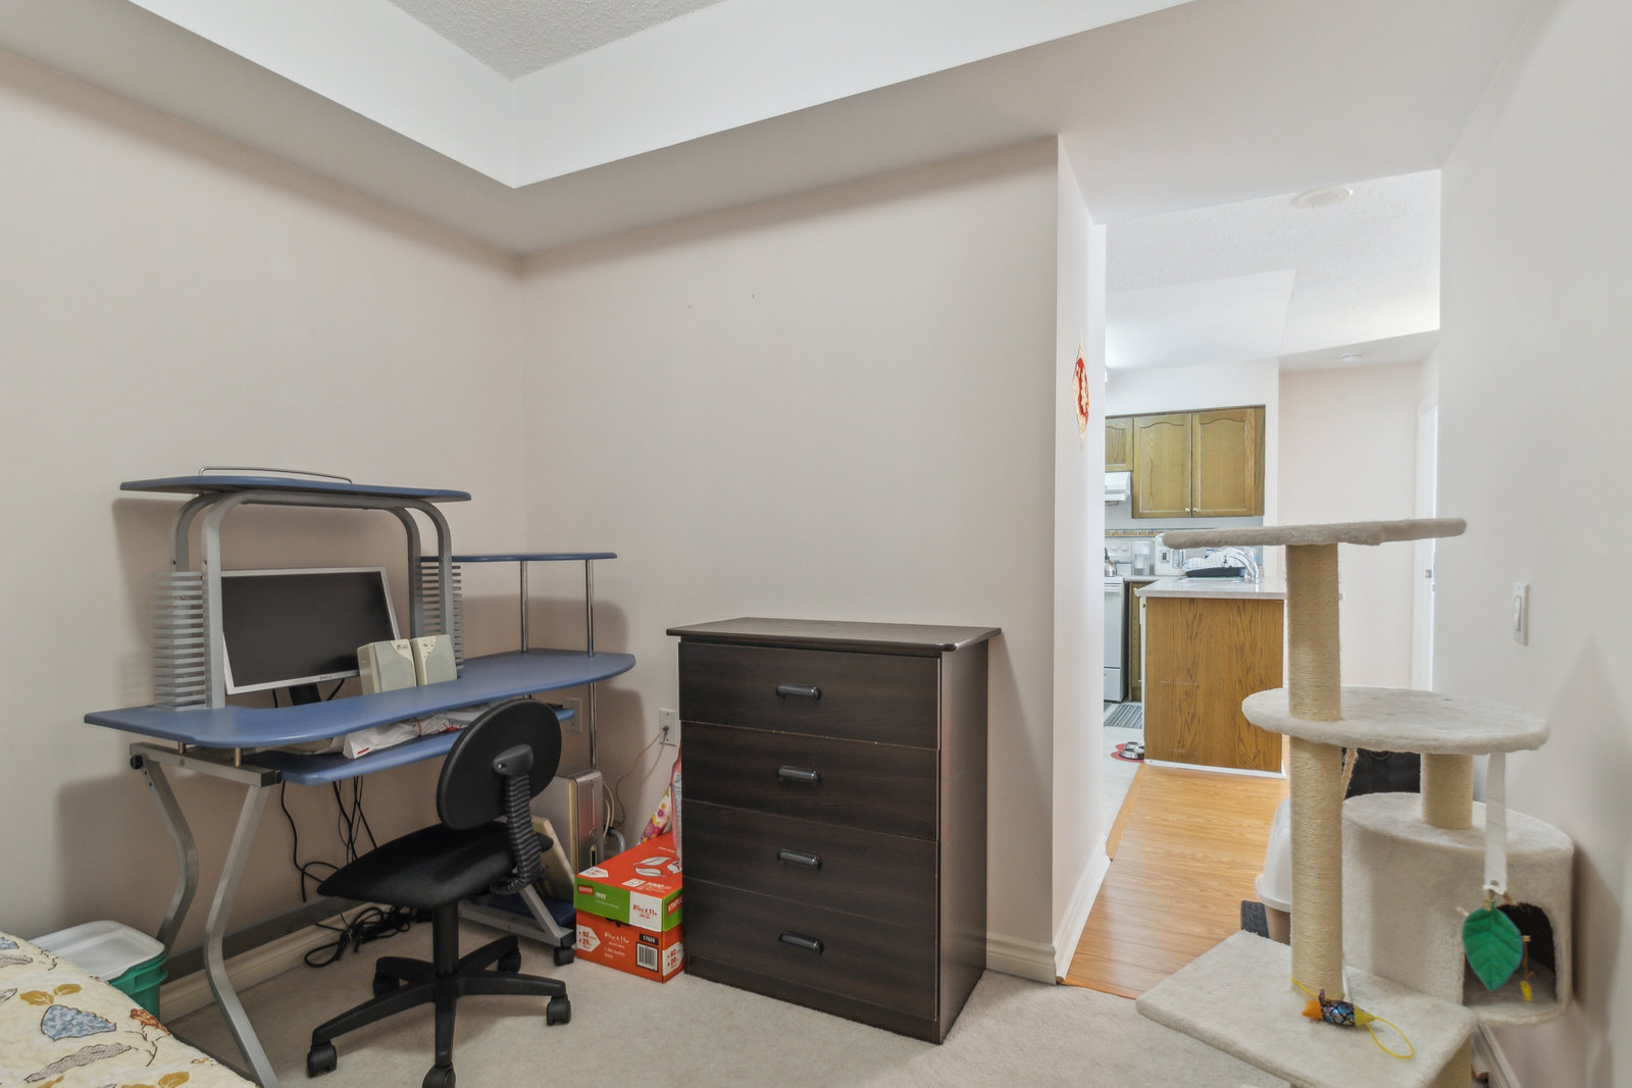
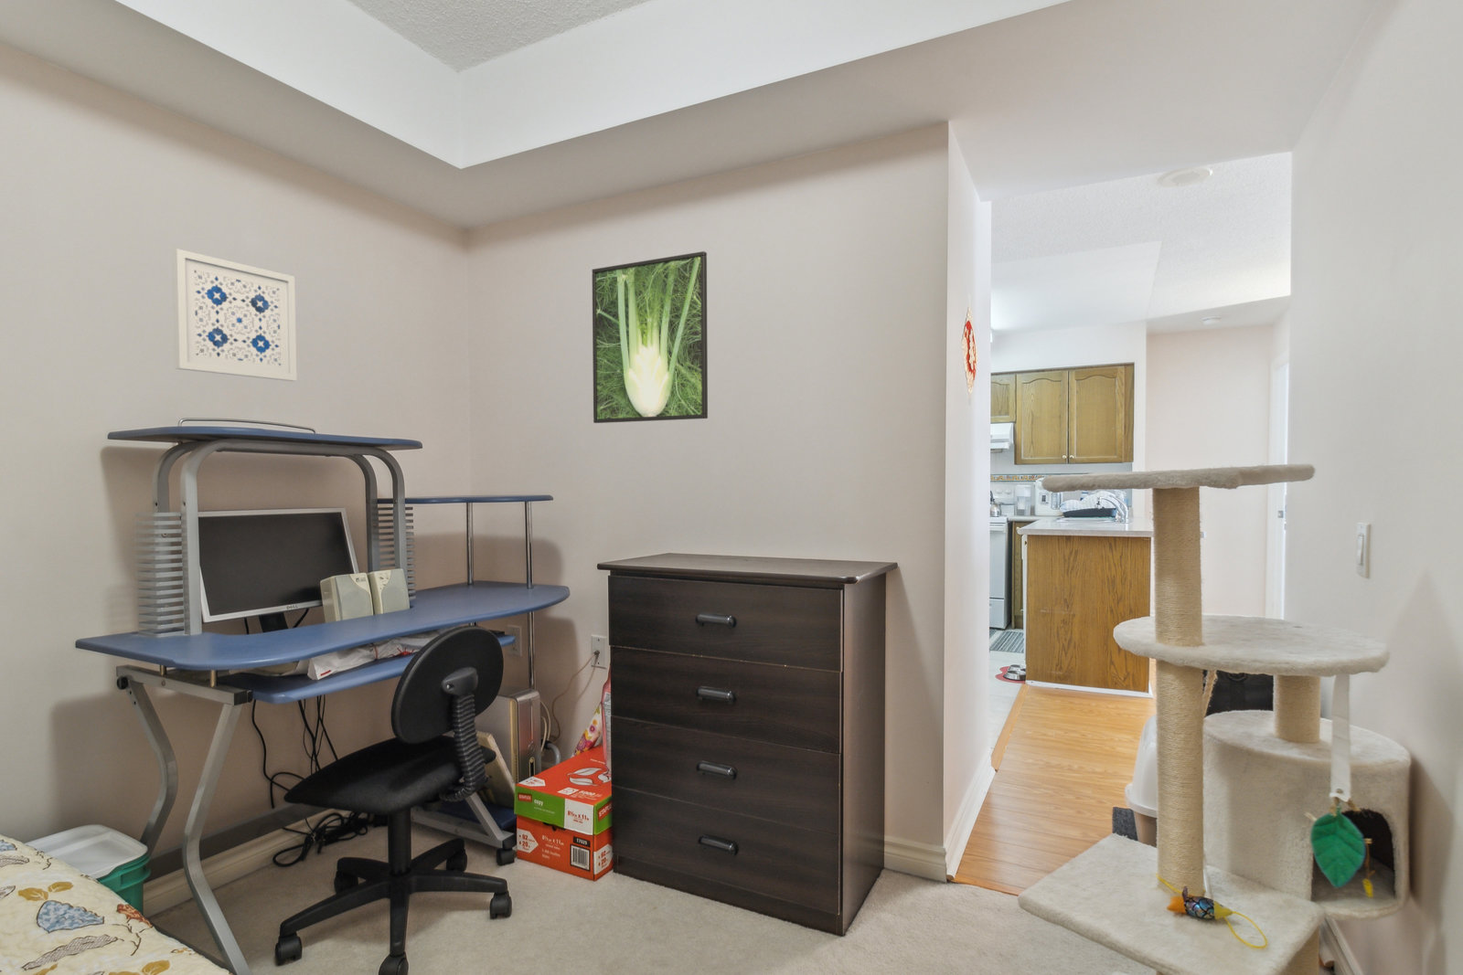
+ wall art [171,248,298,382]
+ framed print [591,250,709,424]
